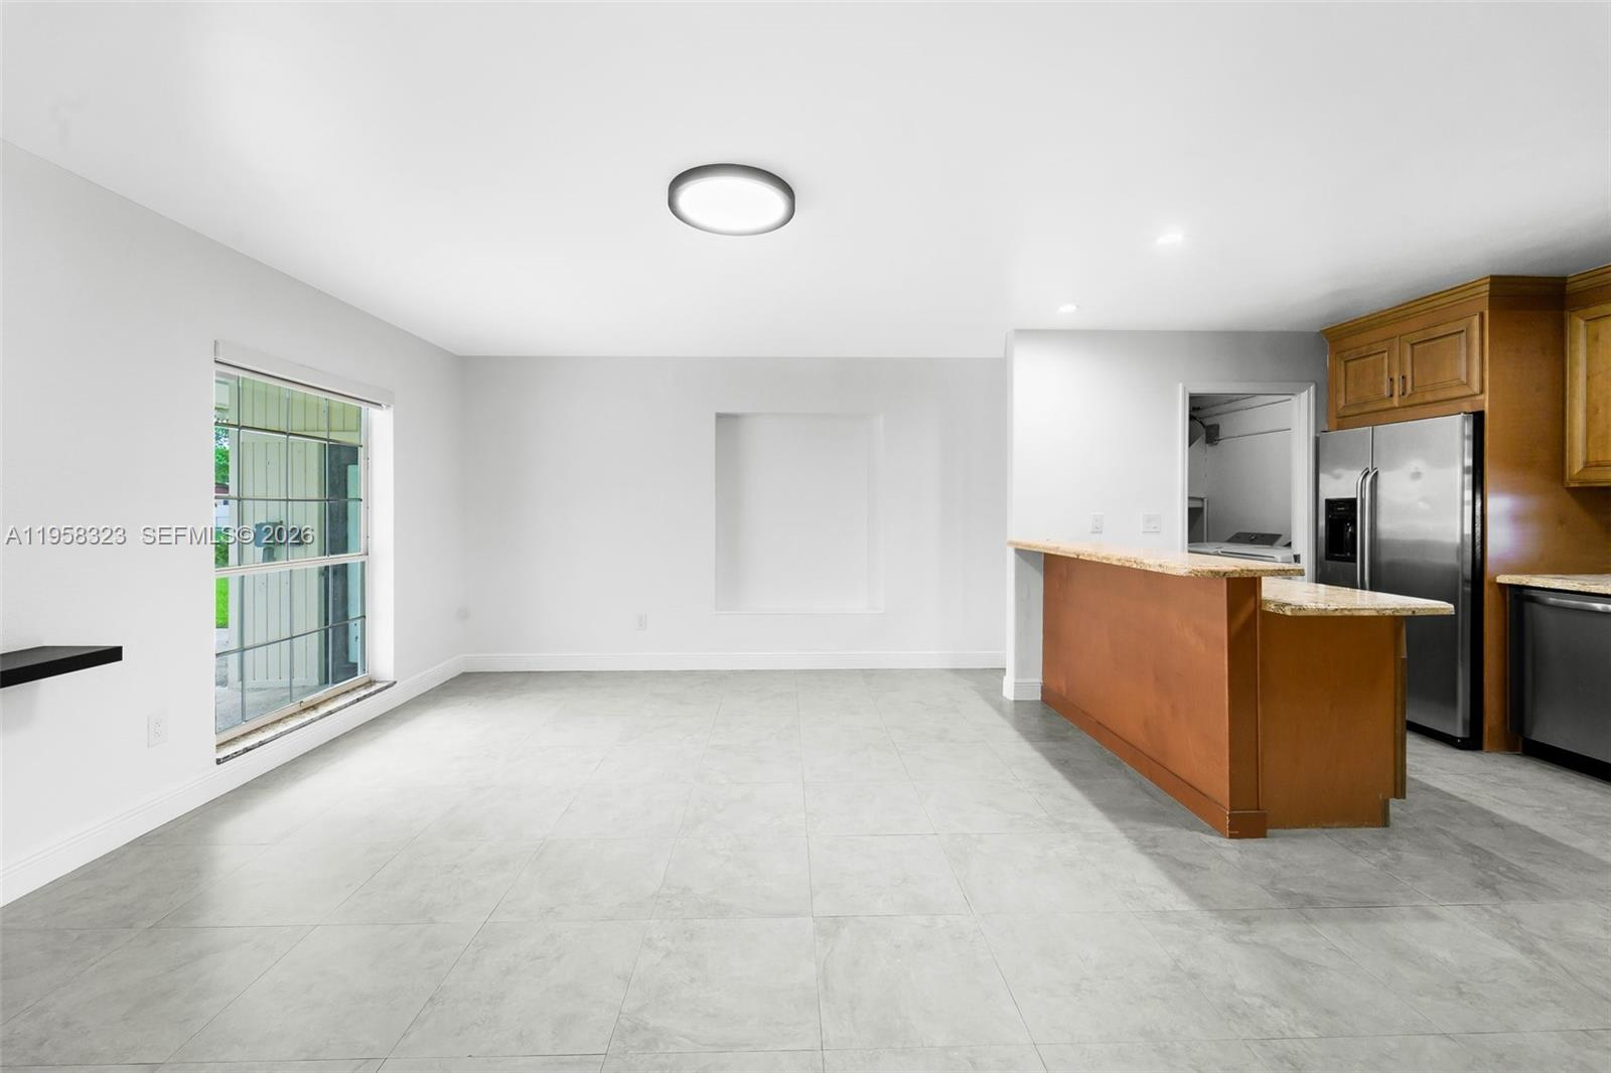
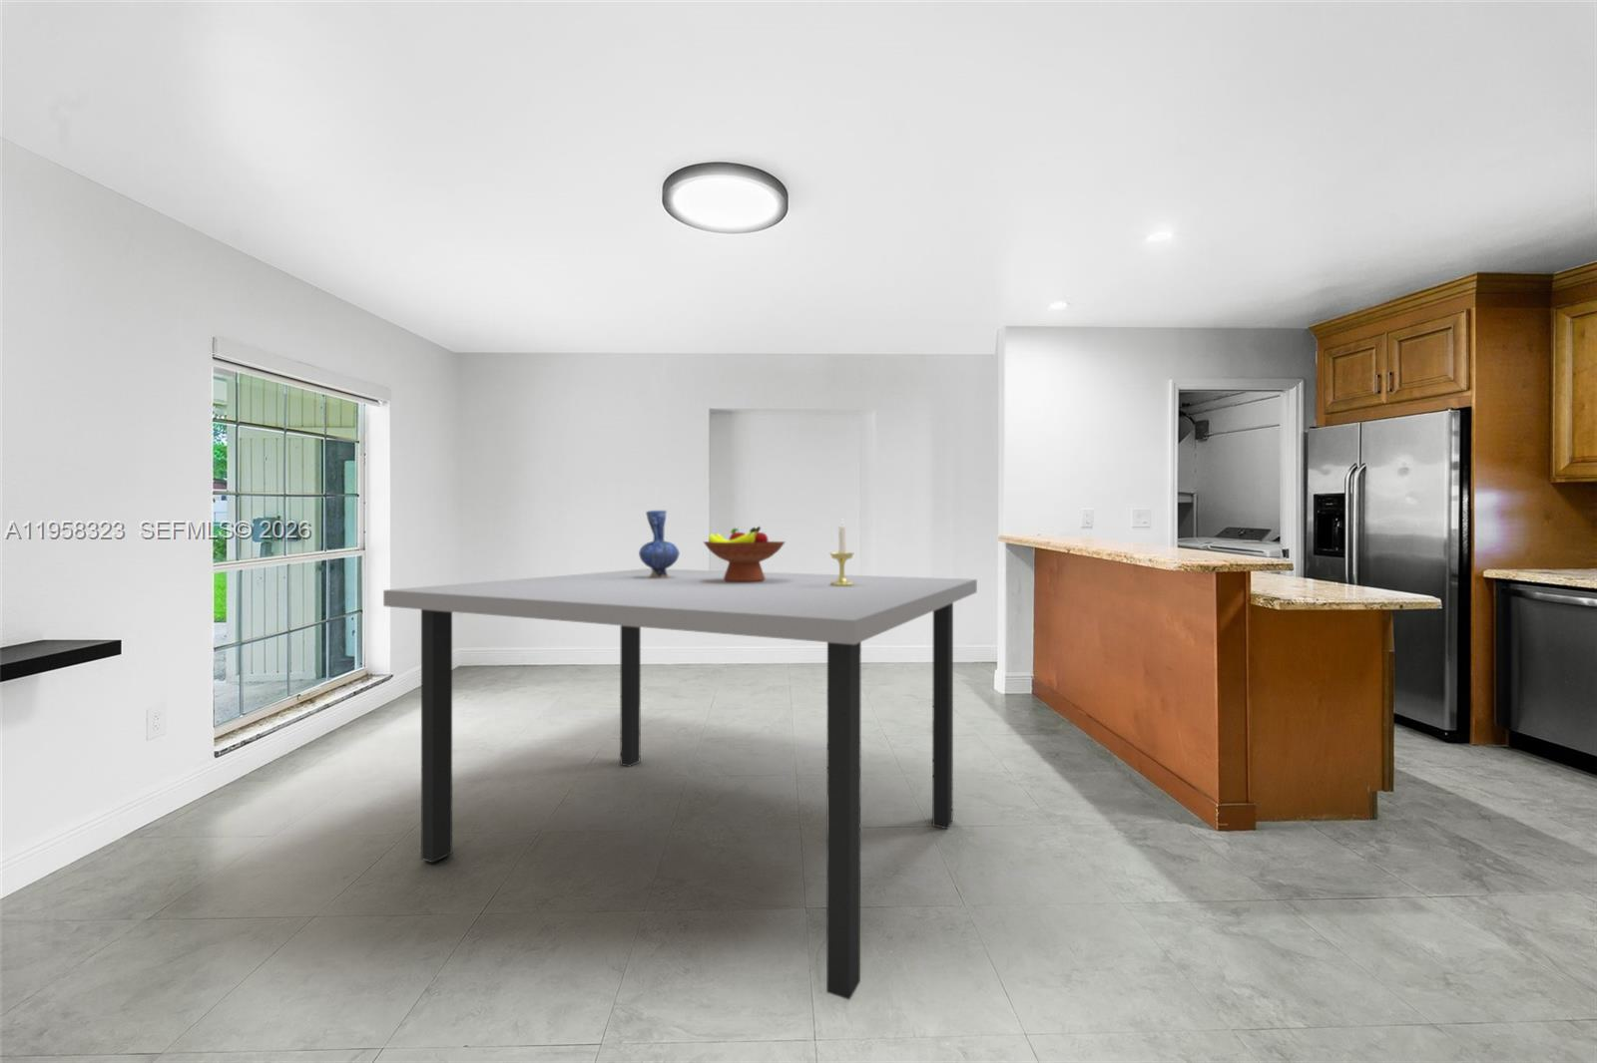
+ vase [638,510,680,579]
+ fruit bowl [702,526,786,583]
+ candlestick [829,518,855,585]
+ dining table [382,567,978,1001]
